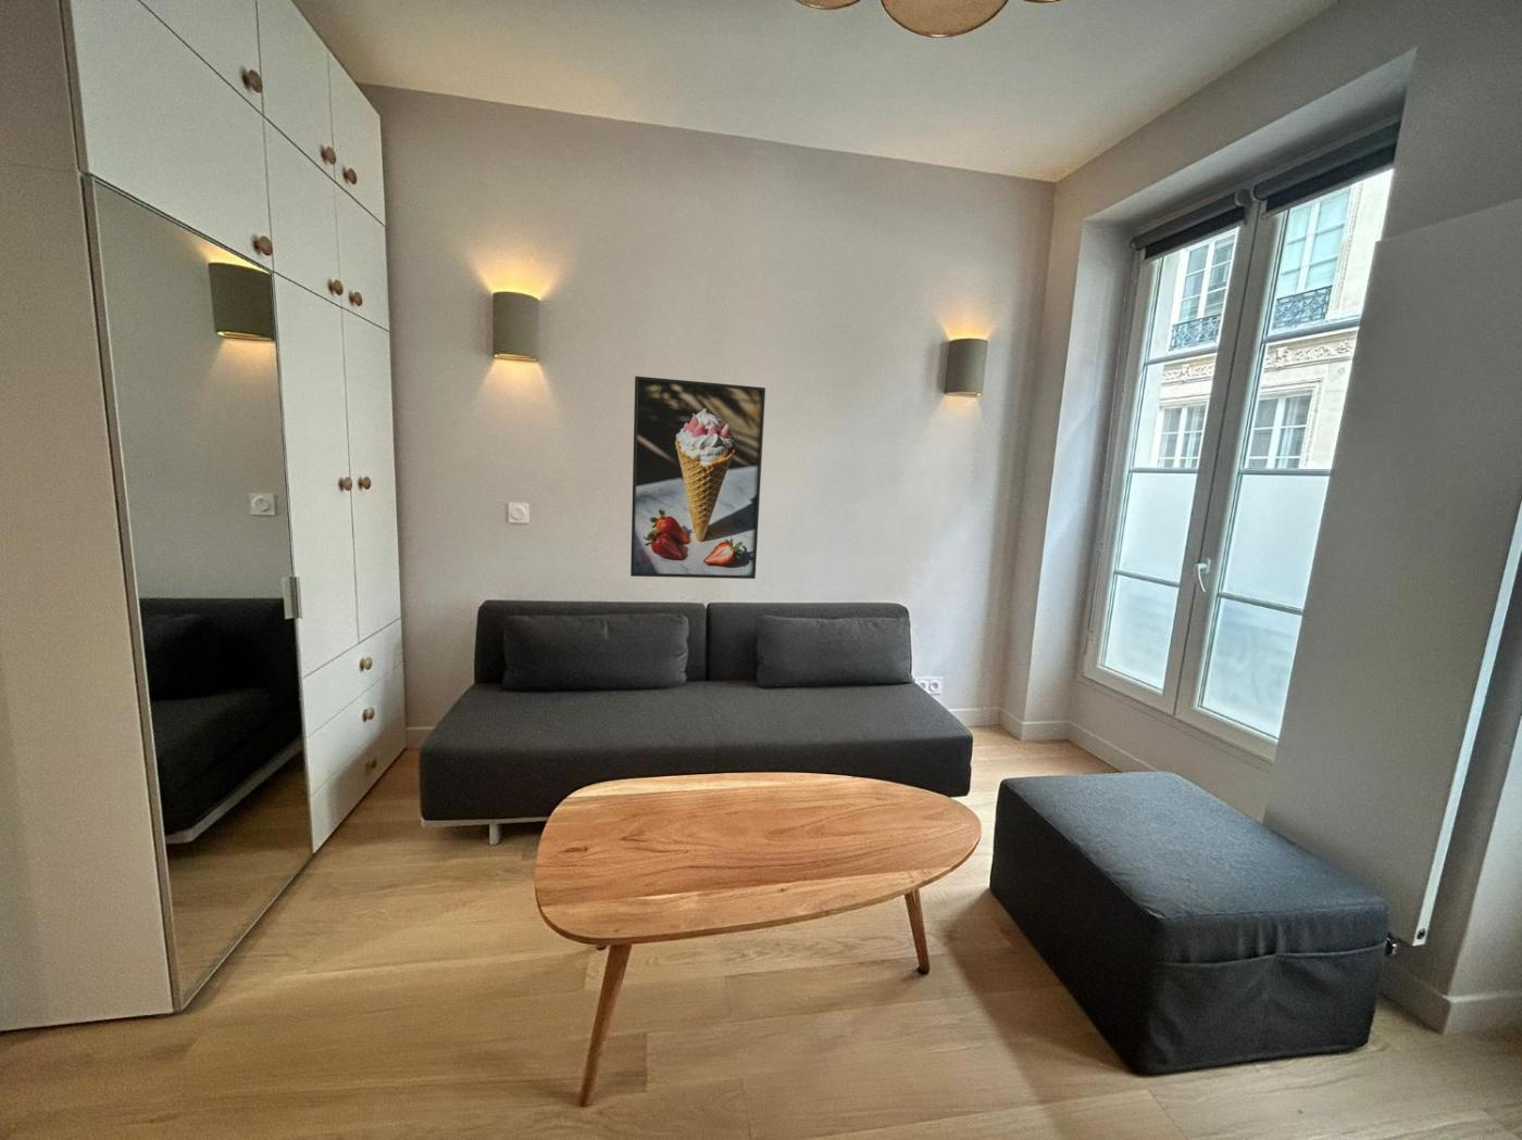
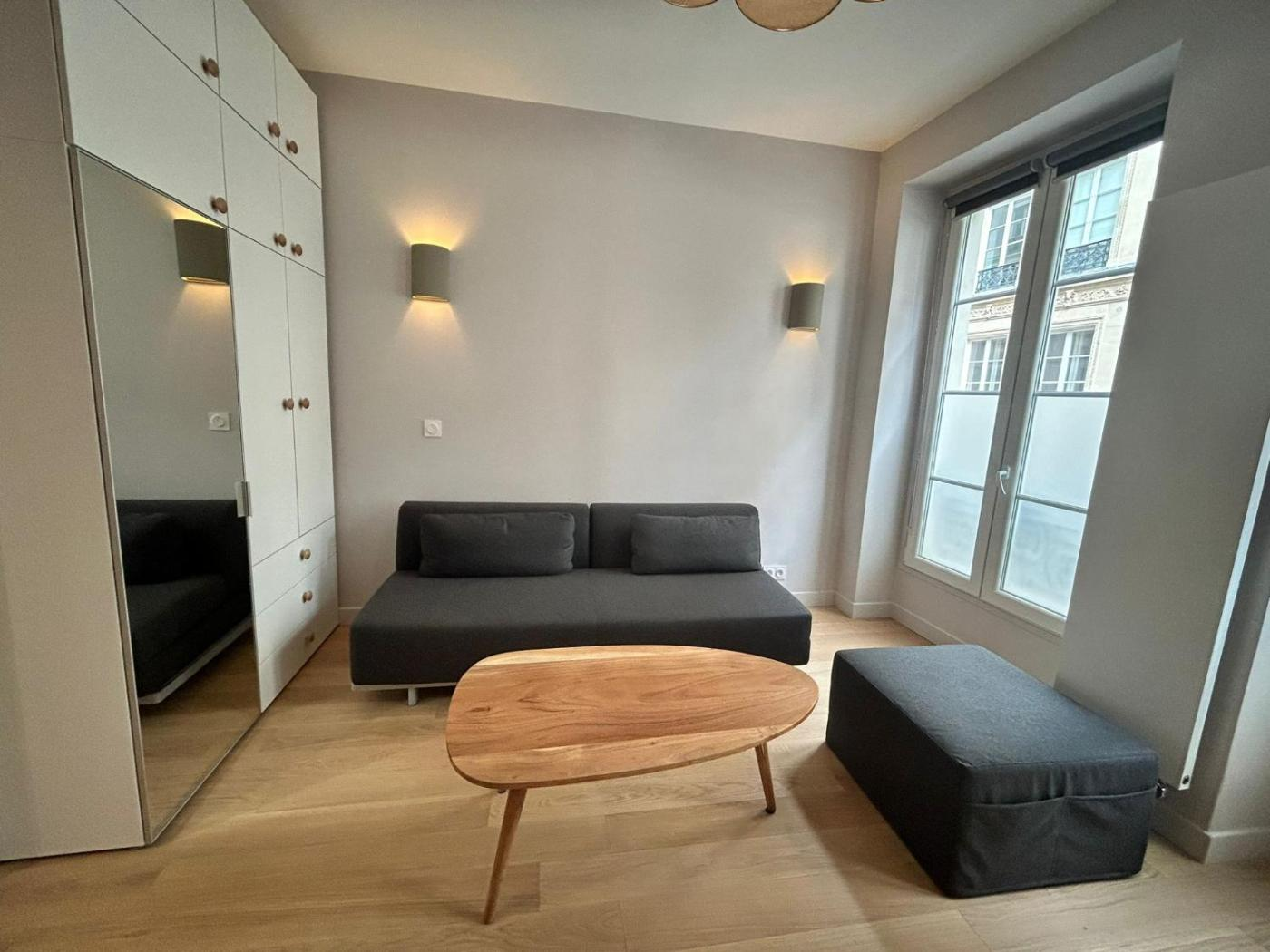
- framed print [629,376,767,580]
